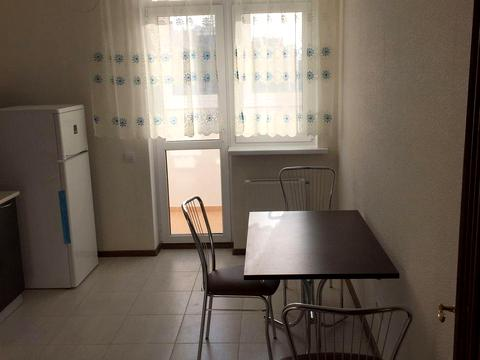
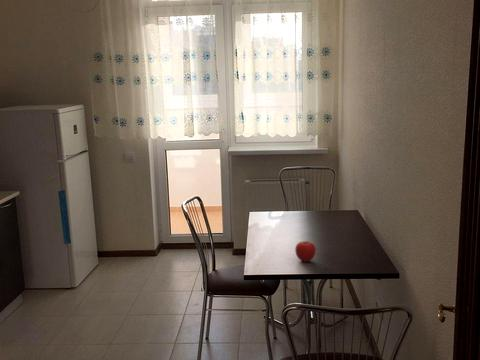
+ fruit [294,240,317,263]
